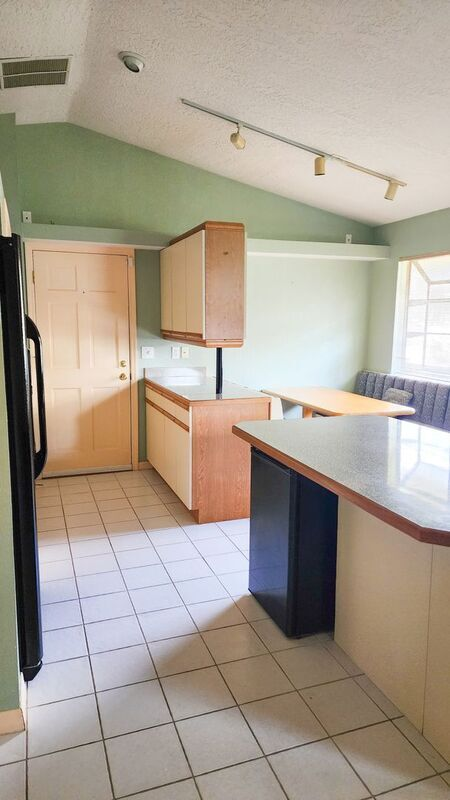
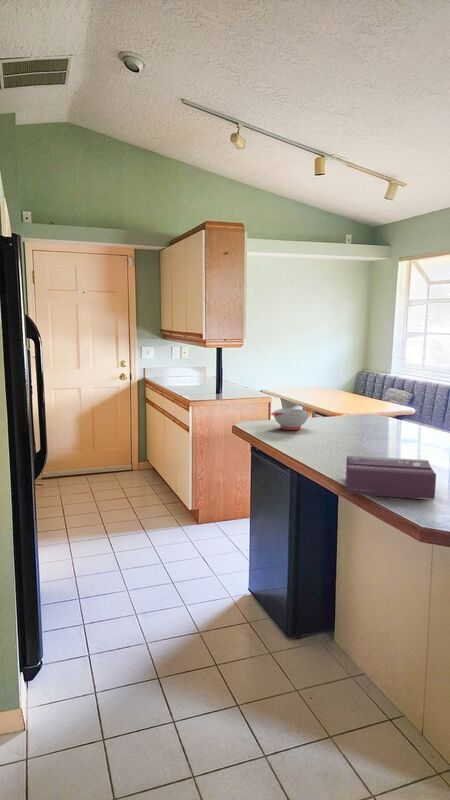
+ tissue box [345,455,437,501]
+ soup bowl [270,408,310,431]
